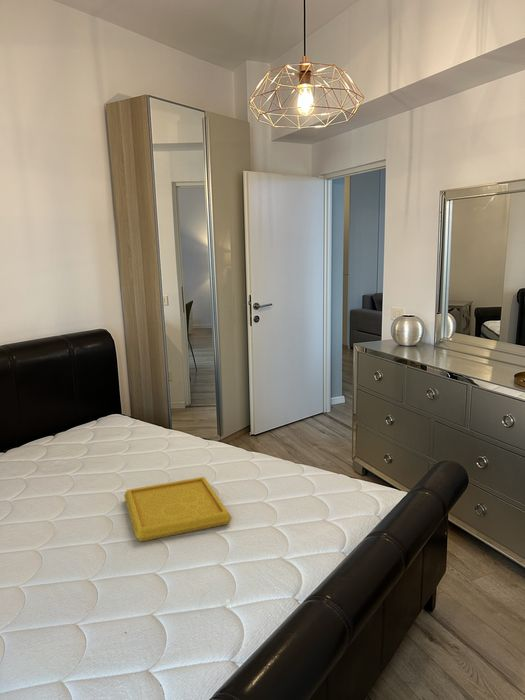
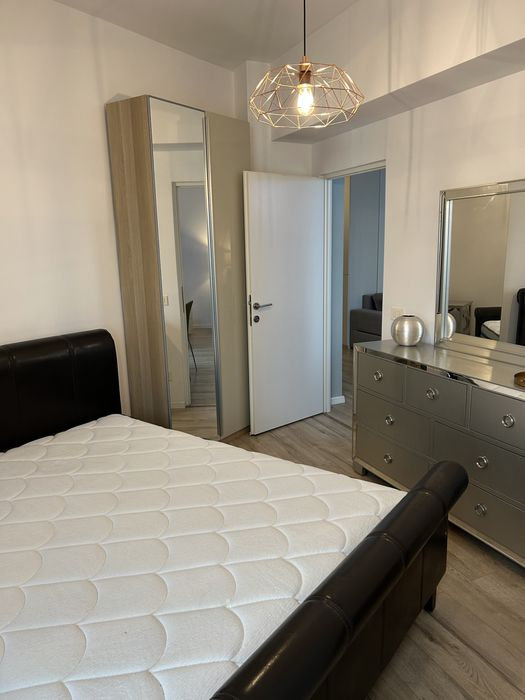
- serving tray [123,476,233,543]
